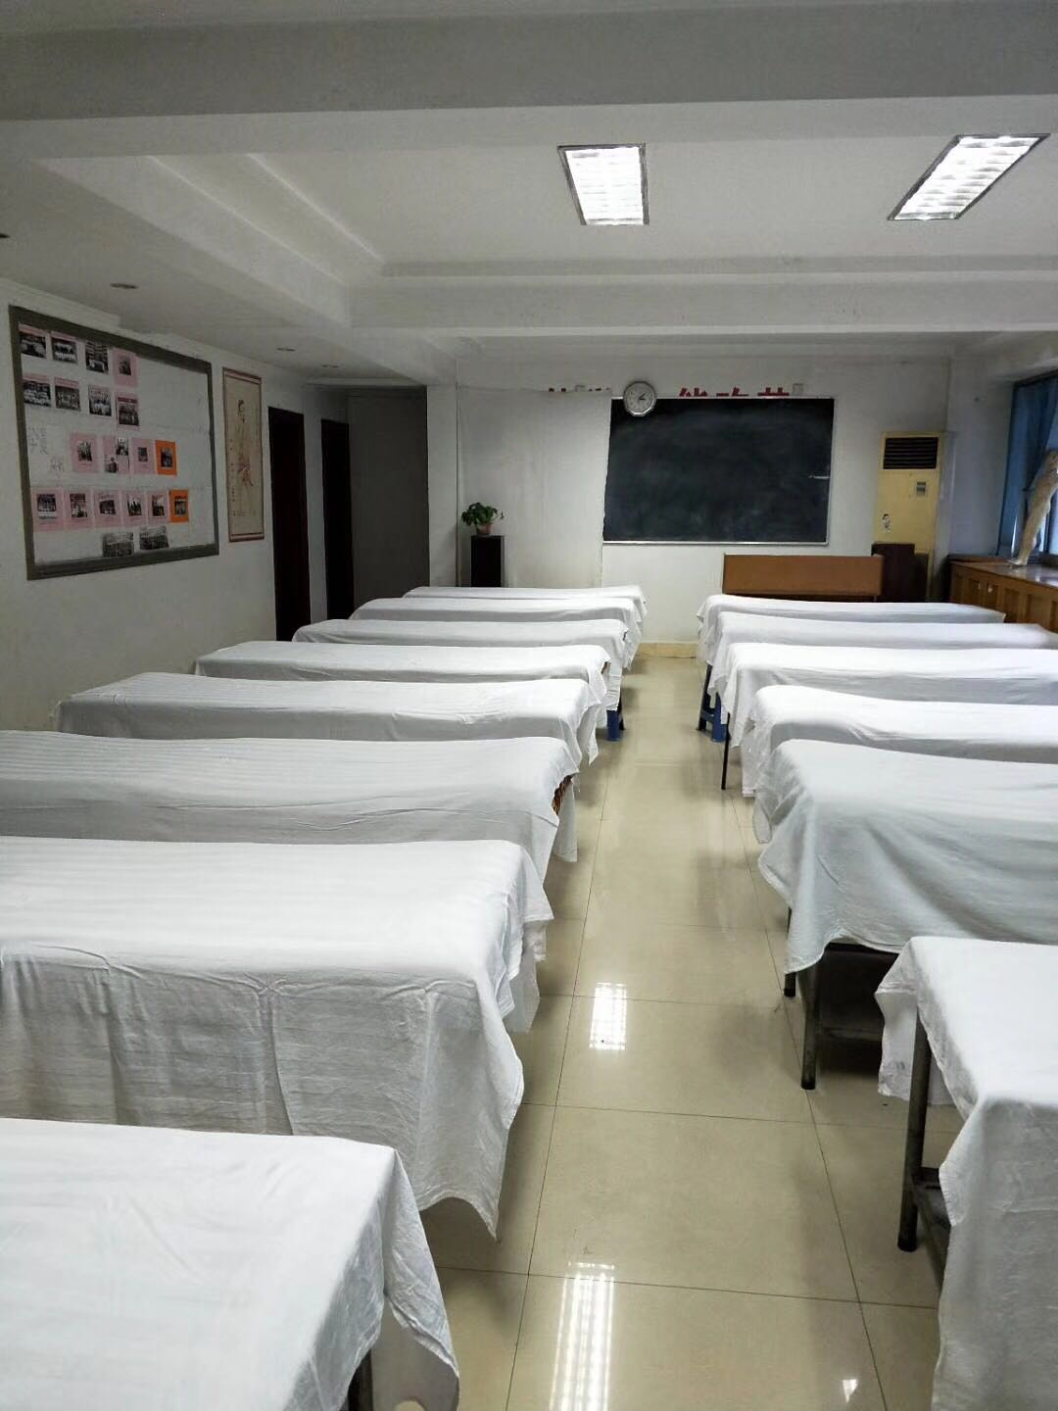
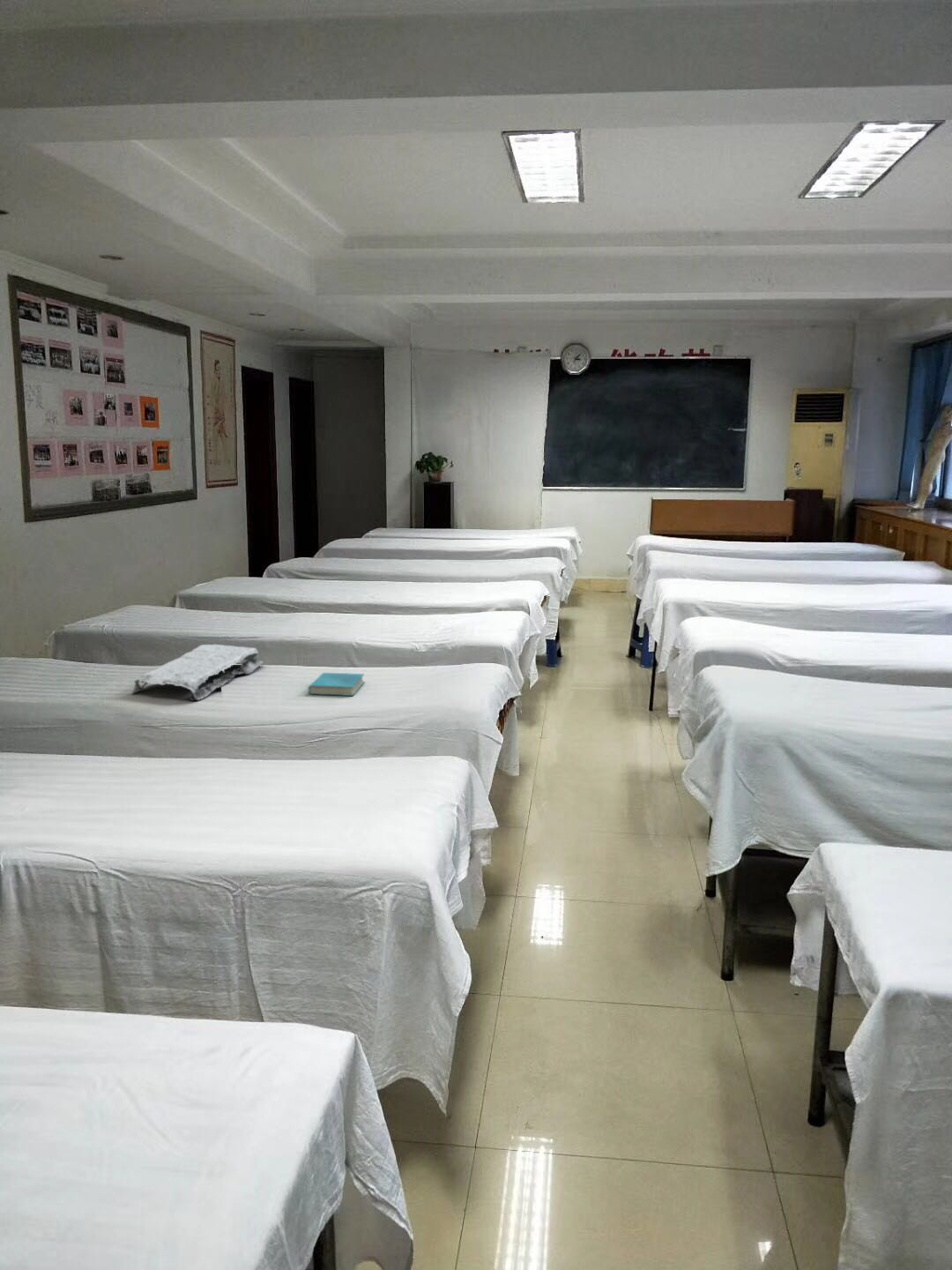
+ book [308,672,365,697]
+ stone plaque [131,644,264,702]
